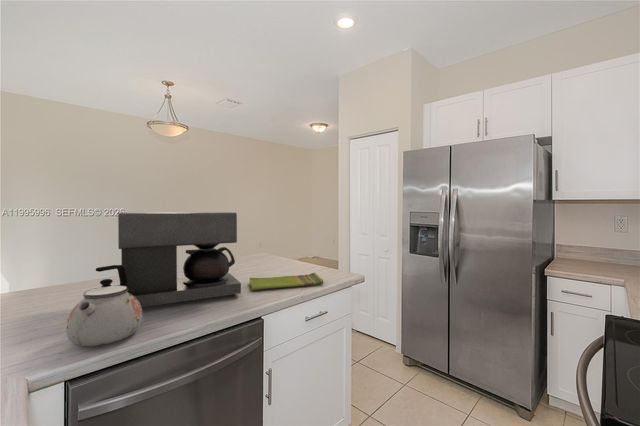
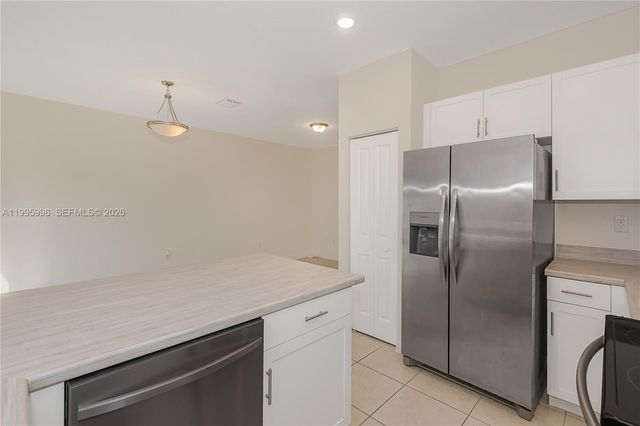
- dish towel [249,272,324,291]
- coffee maker [117,211,242,308]
- kettle [65,264,143,347]
